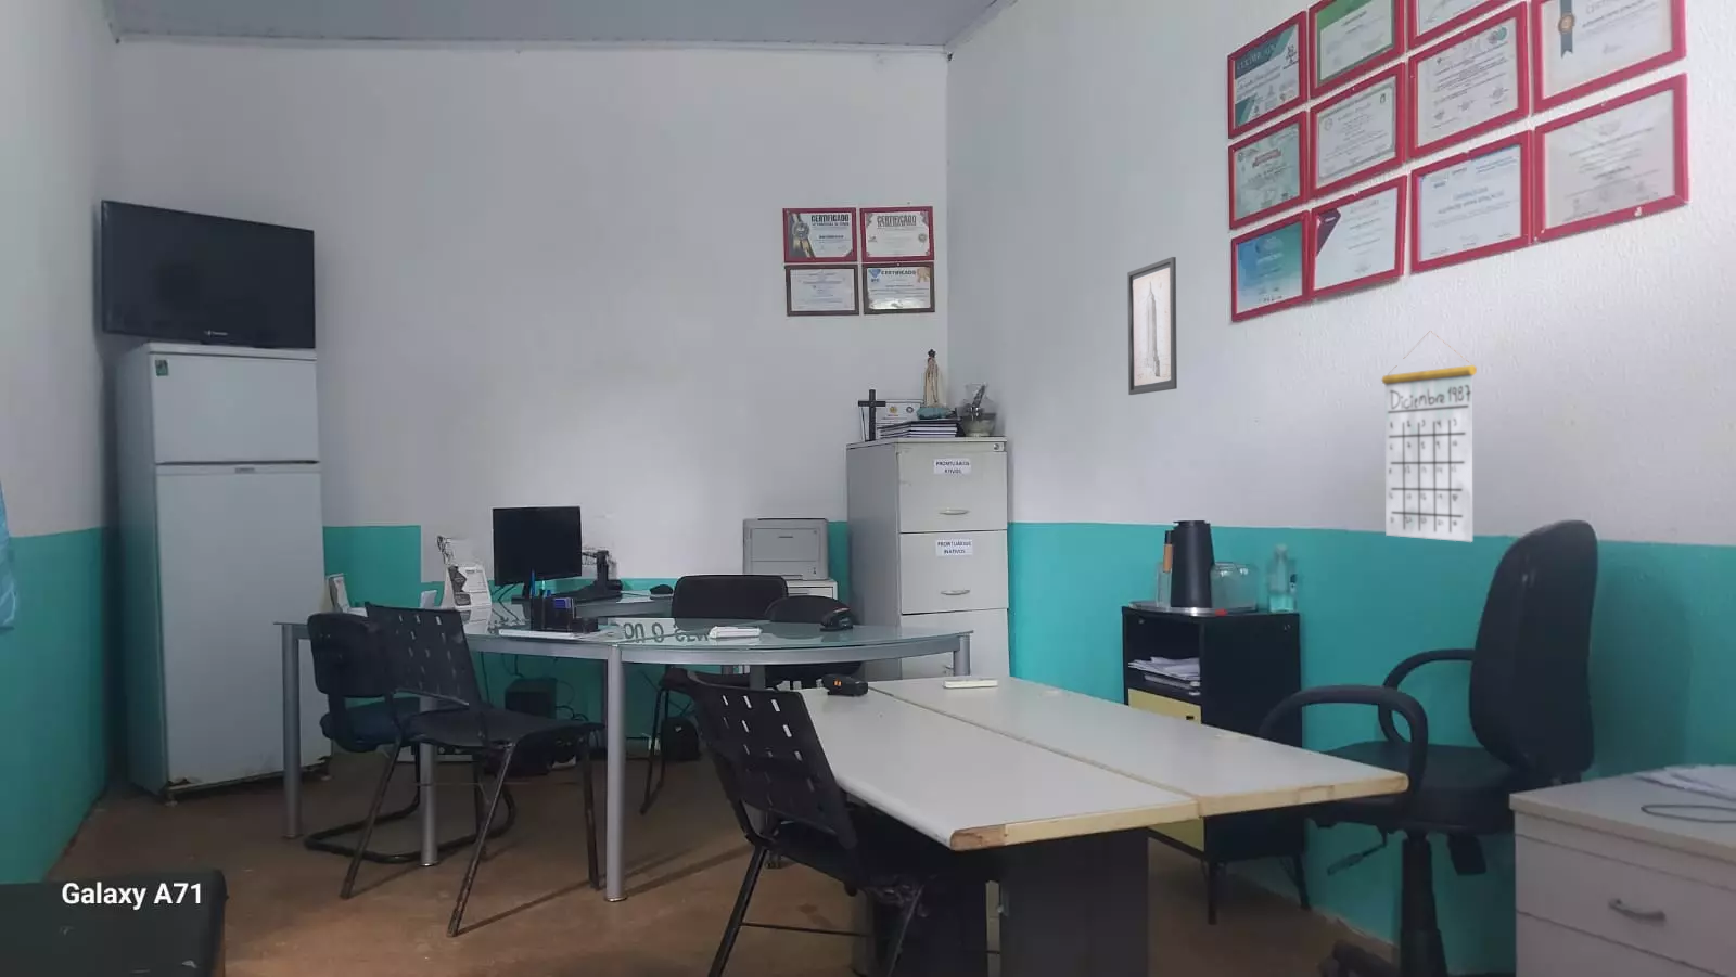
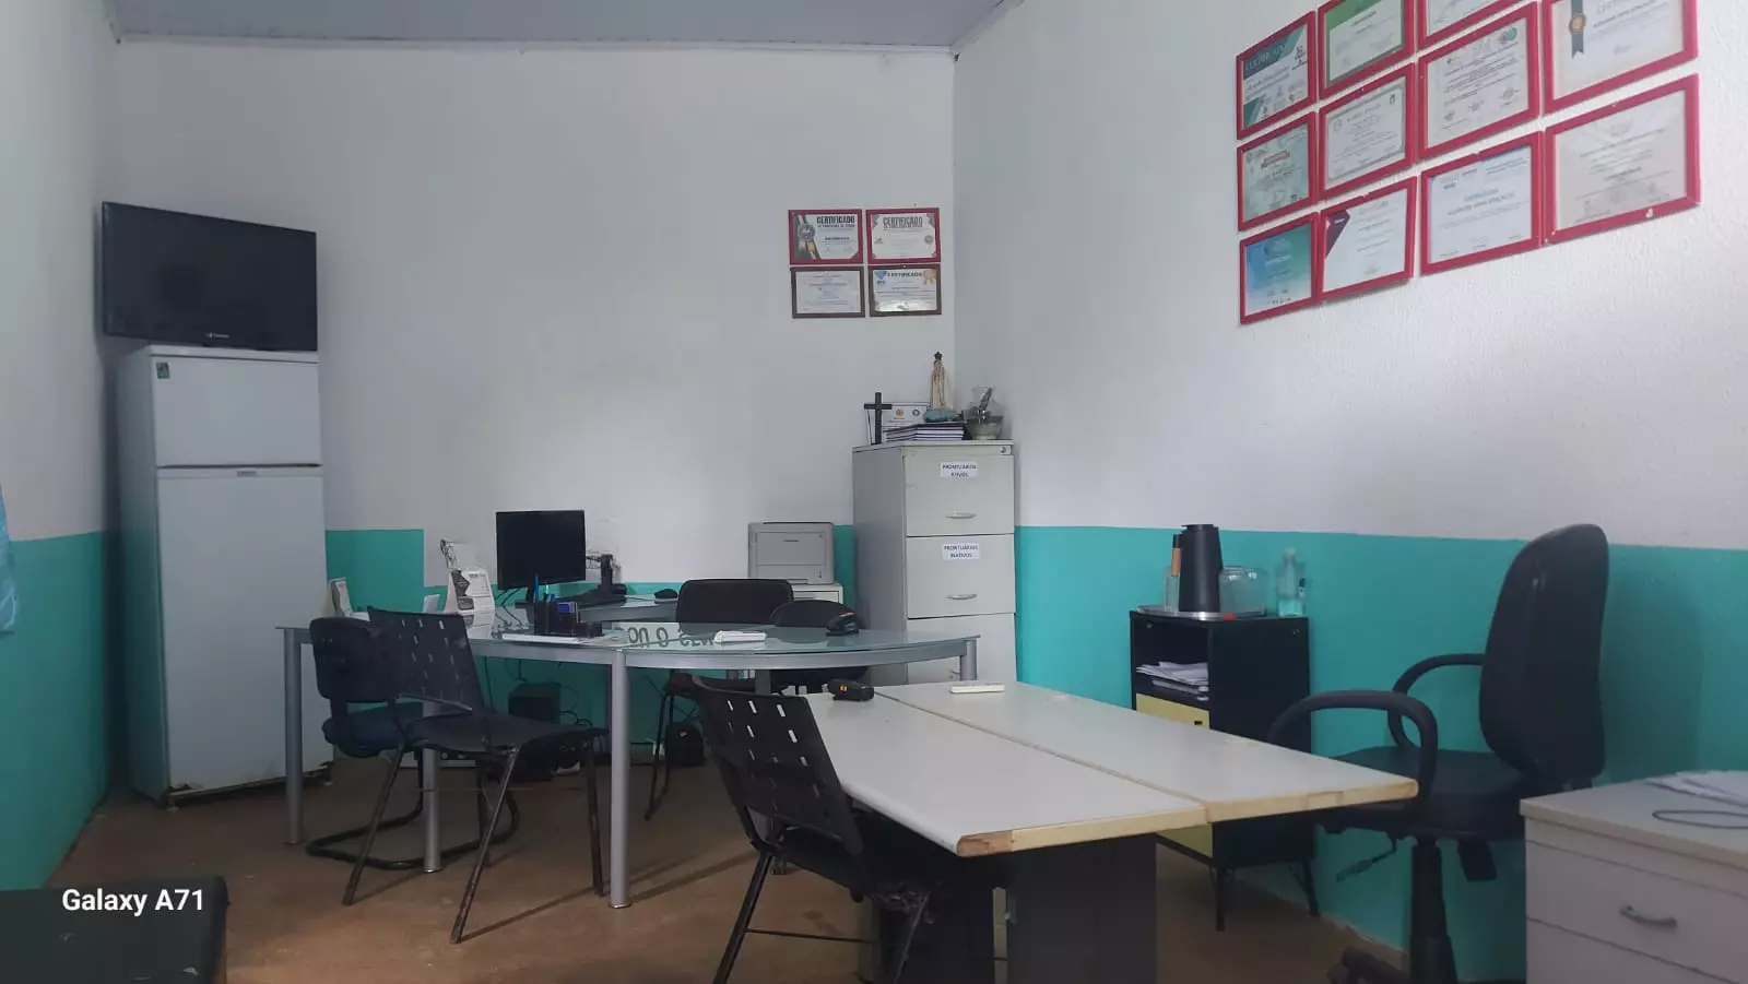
- wall art [1127,256,1178,396]
- calendar [1381,330,1477,543]
